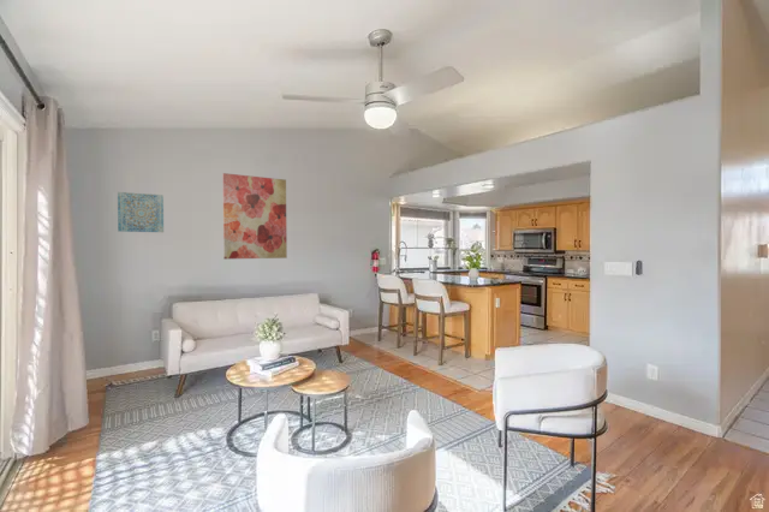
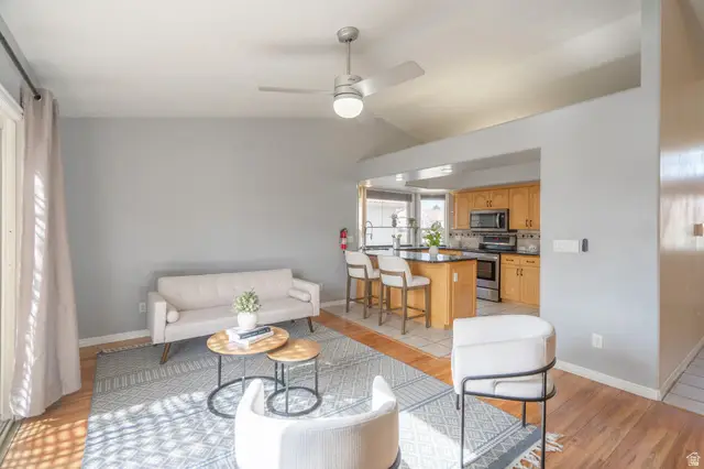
- wall art [117,191,165,233]
- wall art [222,172,288,260]
